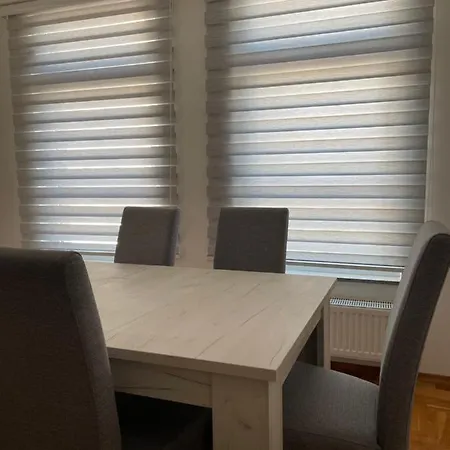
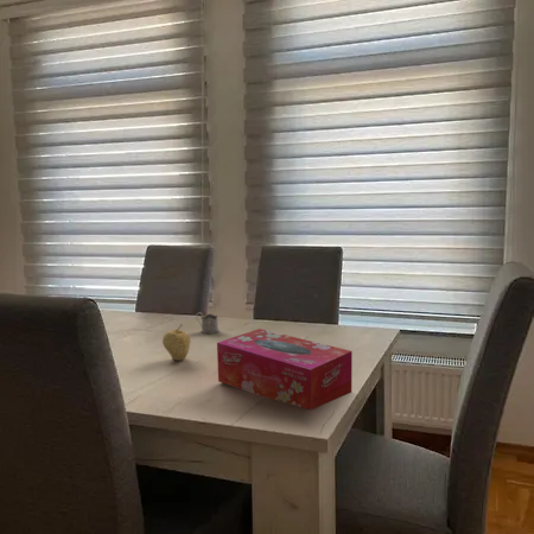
+ tea glass holder [195,311,221,335]
+ tissue box [216,328,354,411]
+ fruit [161,323,192,362]
